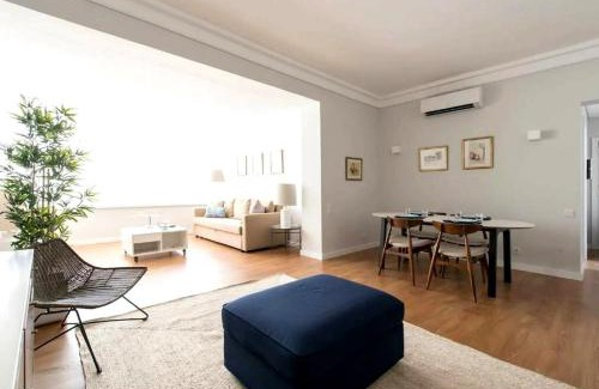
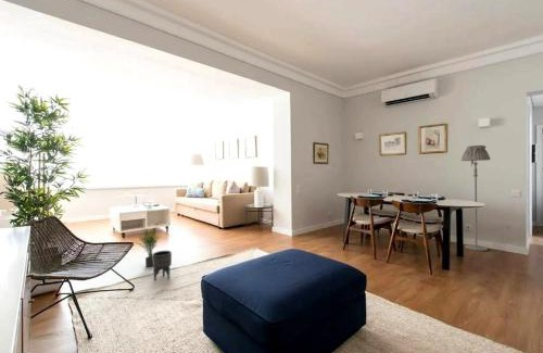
+ planter [152,250,173,280]
+ potted plant [132,224,163,268]
+ floor lamp [459,144,492,252]
